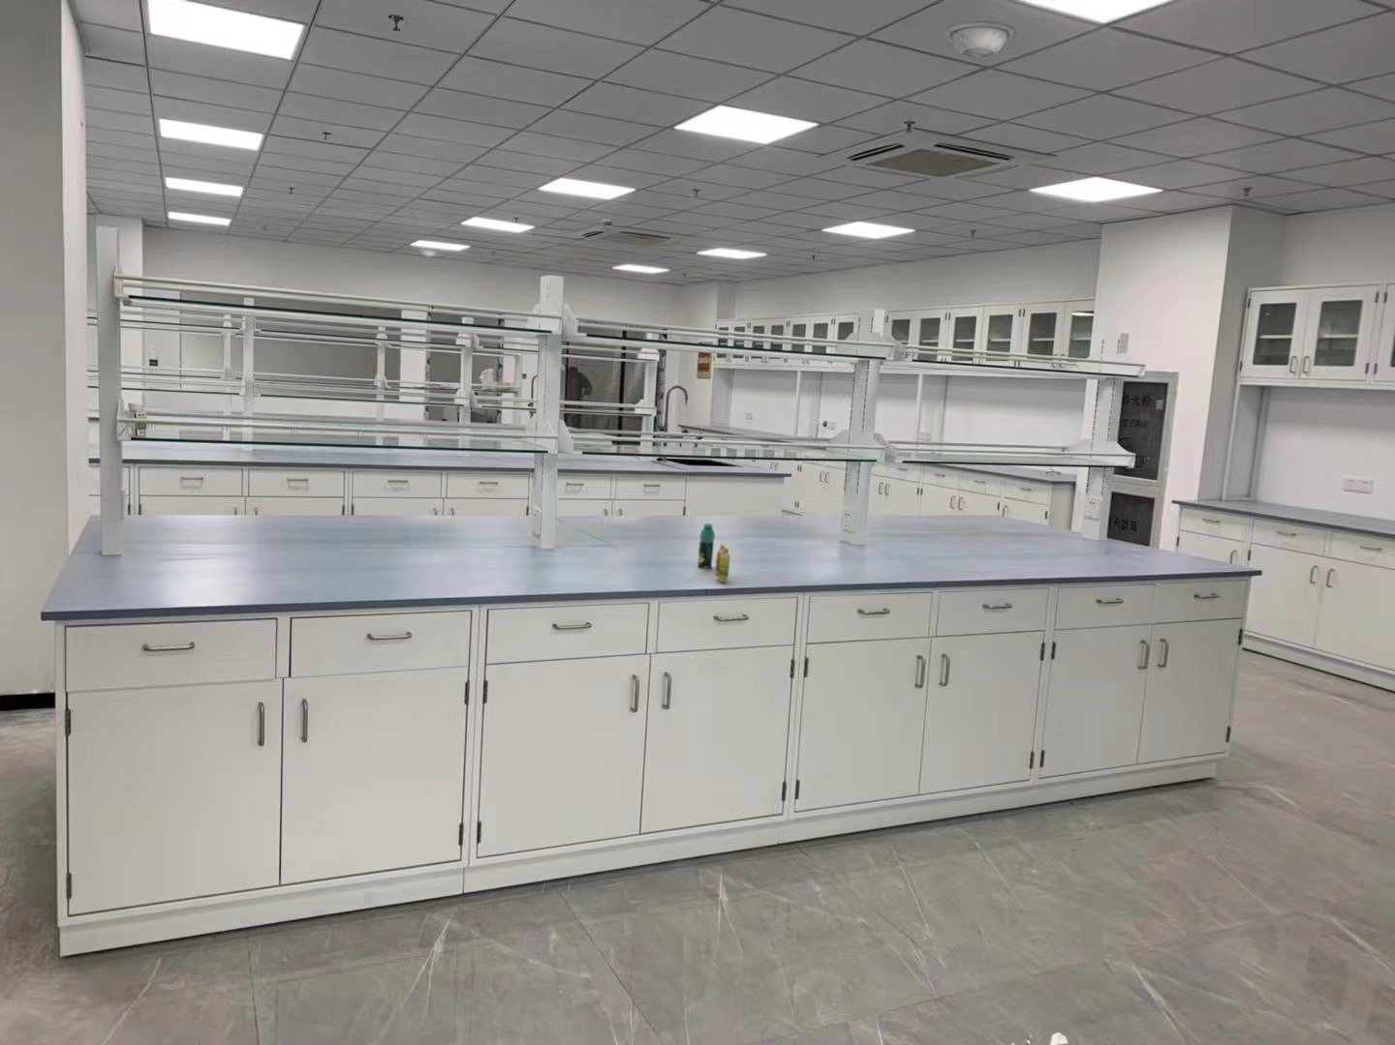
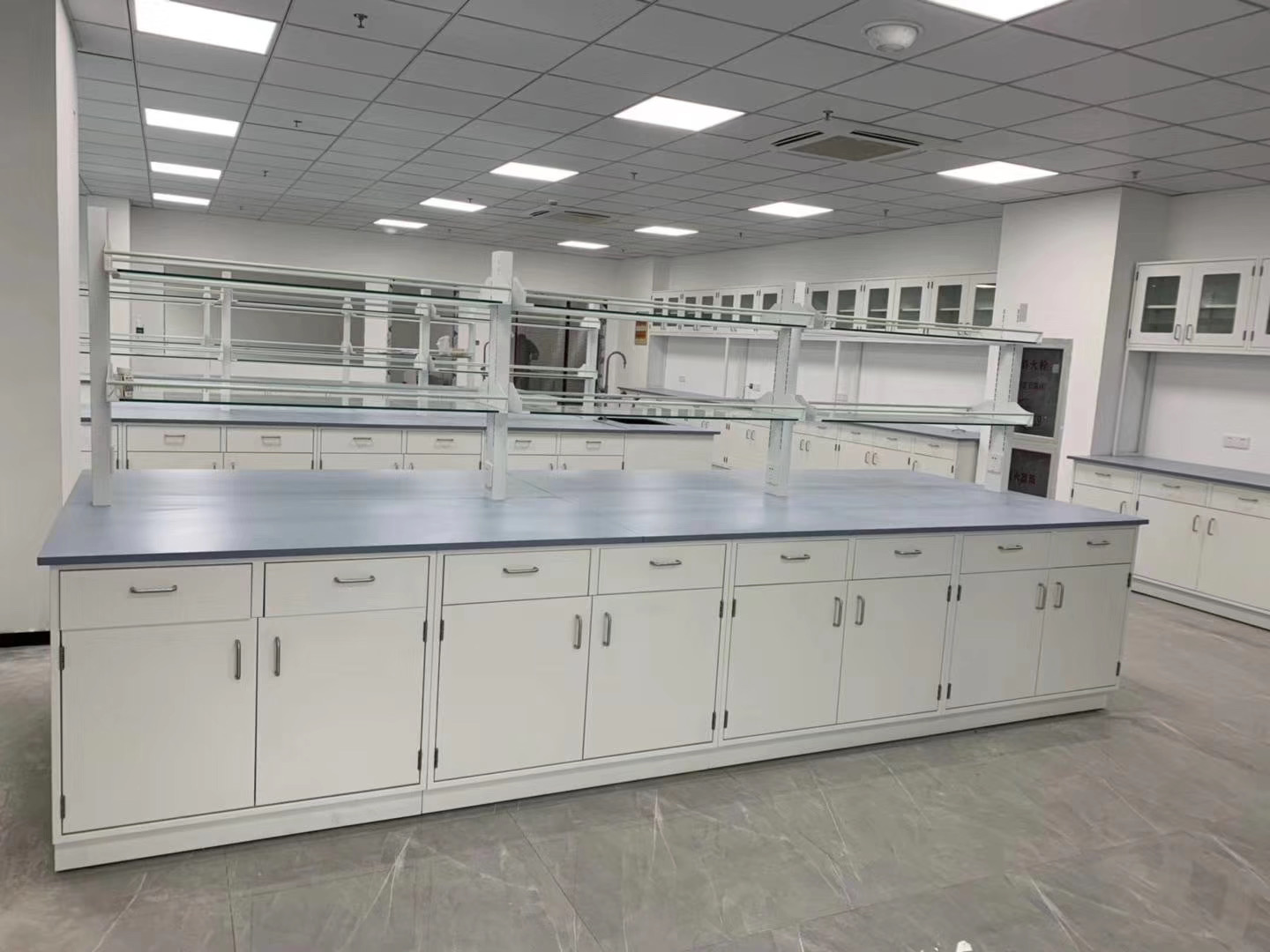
- beverage bottle [696,522,732,583]
